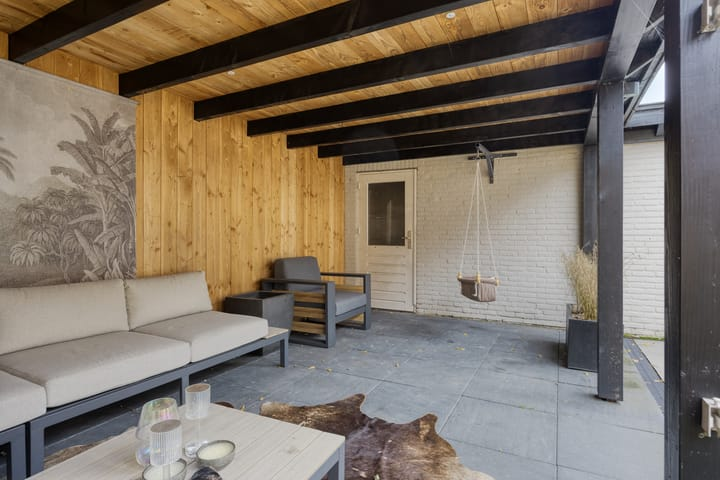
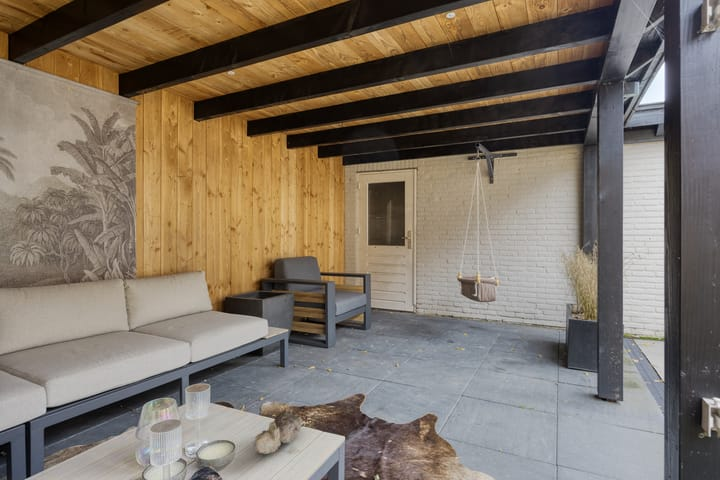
+ candle [253,407,303,455]
